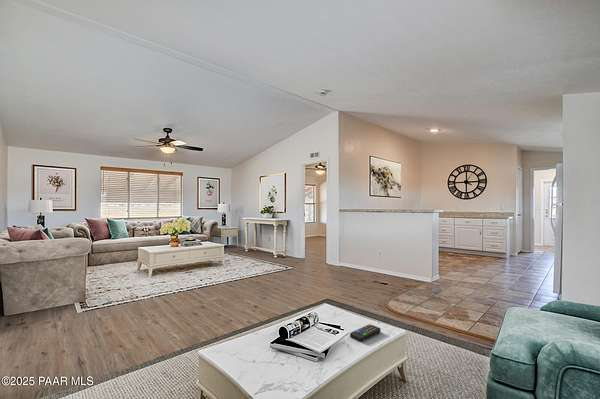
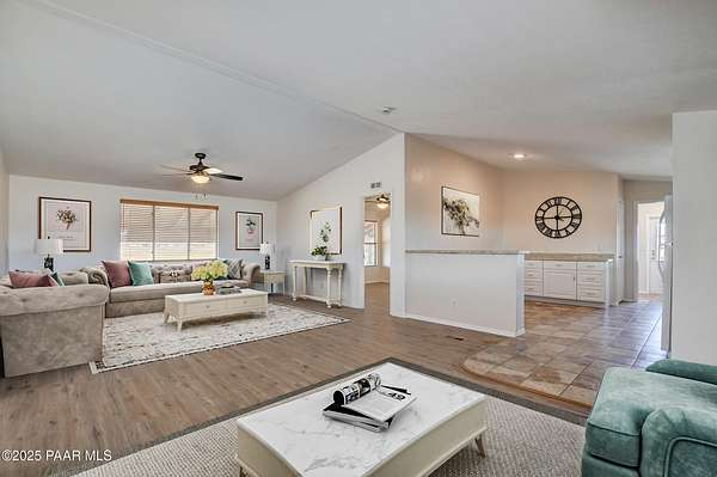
- remote control [349,323,381,343]
